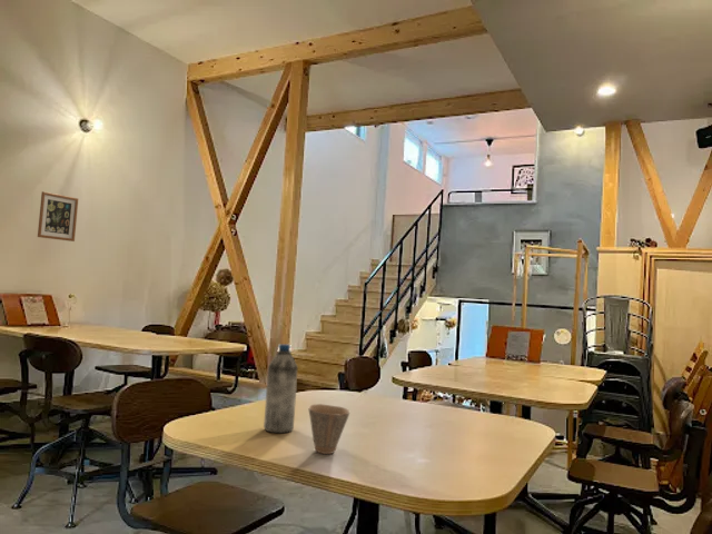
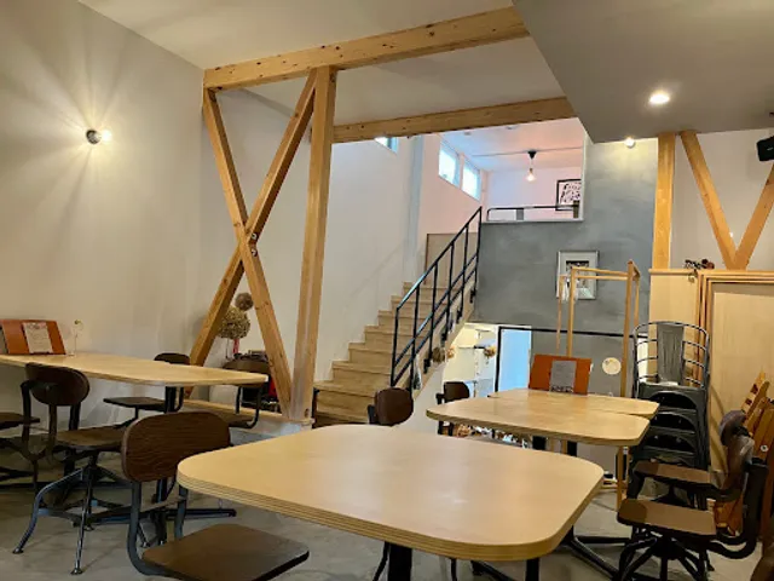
- cup [308,403,350,455]
- wall art [37,190,79,243]
- water bottle [263,343,299,434]
